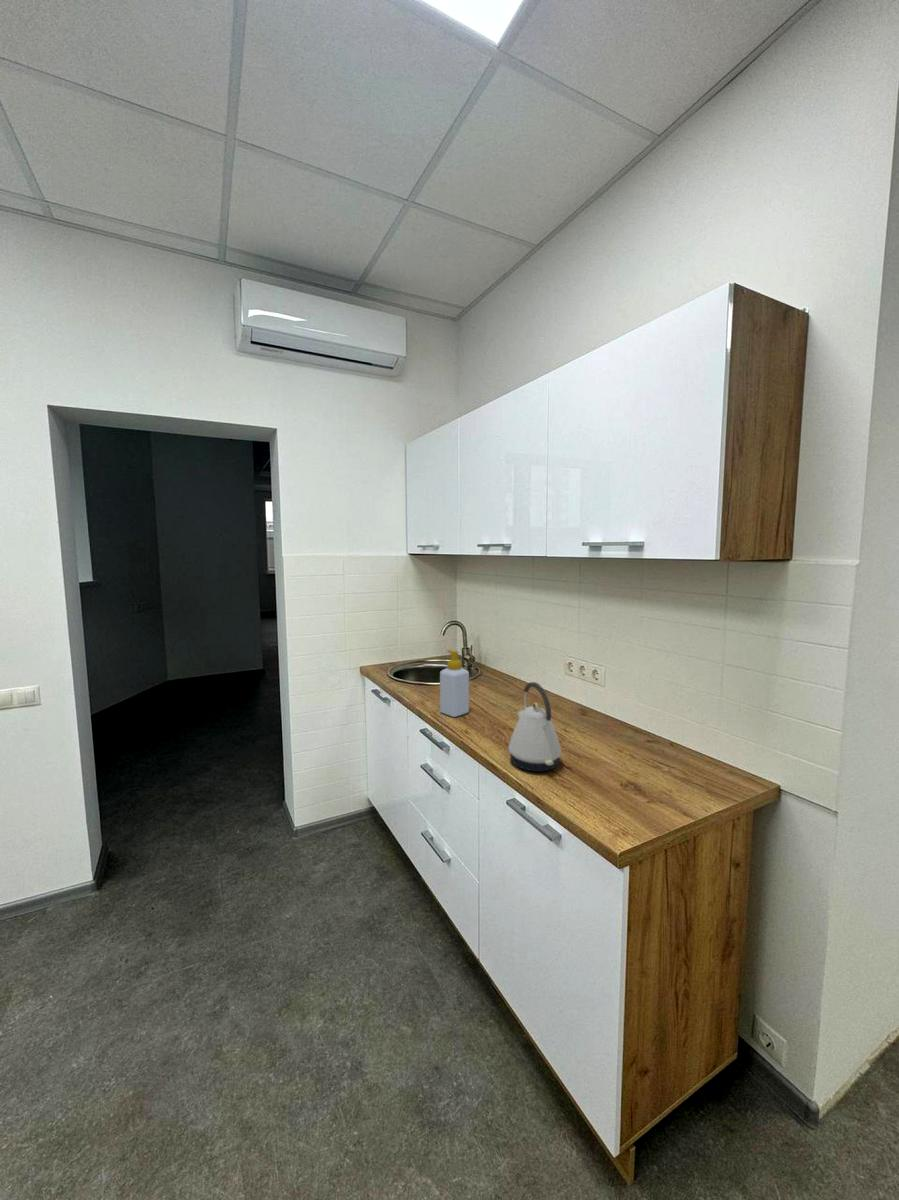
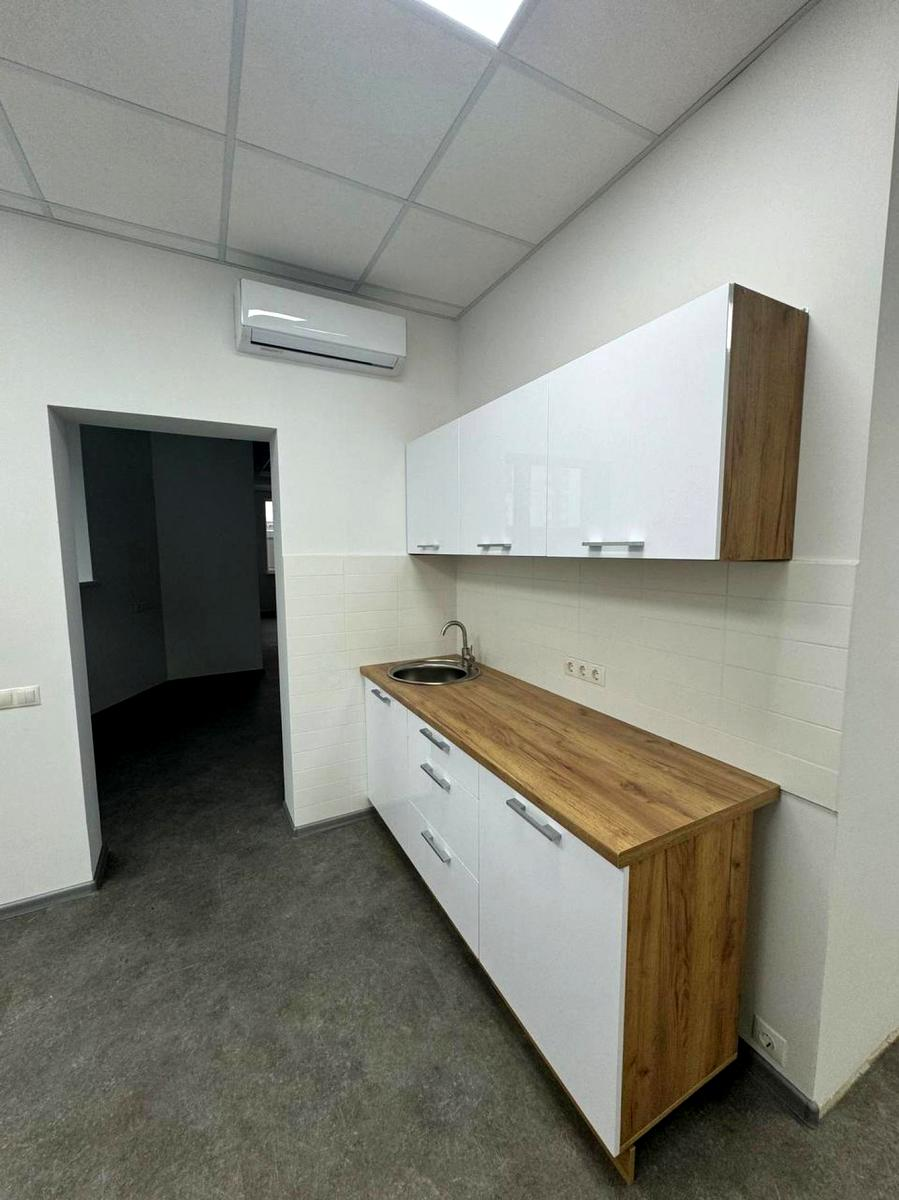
- soap bottle [439,649,470,718]
- kettle [507,681,562,772]
